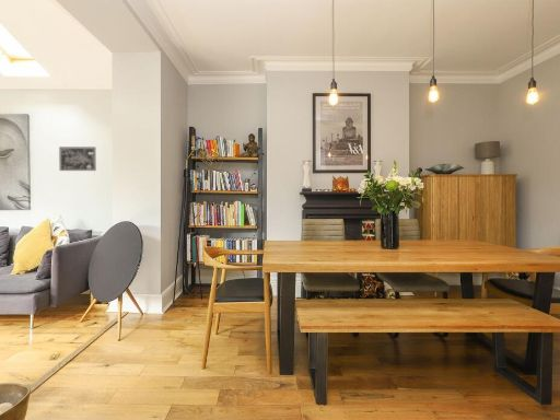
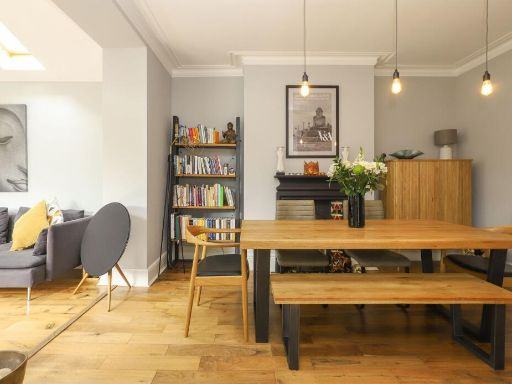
- wall art [58,145,97,172]
